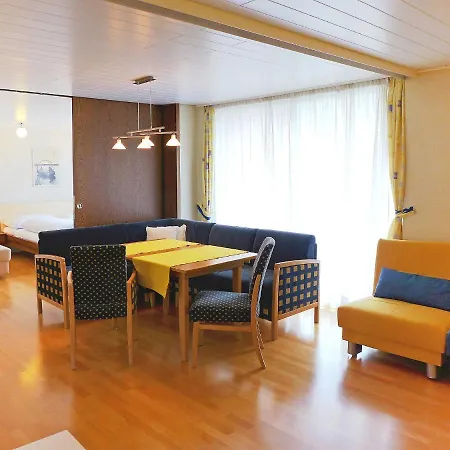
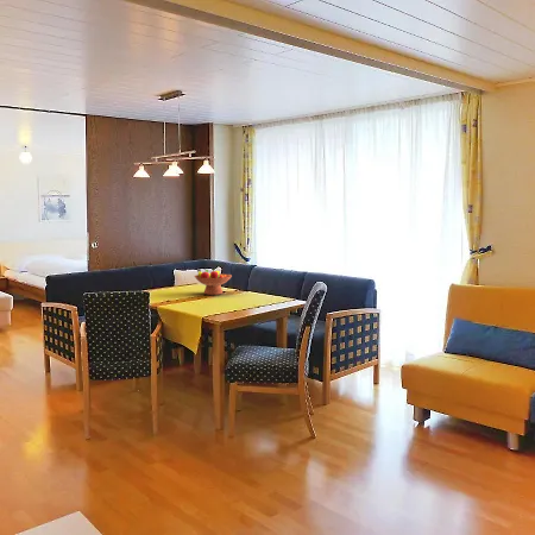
+ fruit bowl [194,268,233,296]
